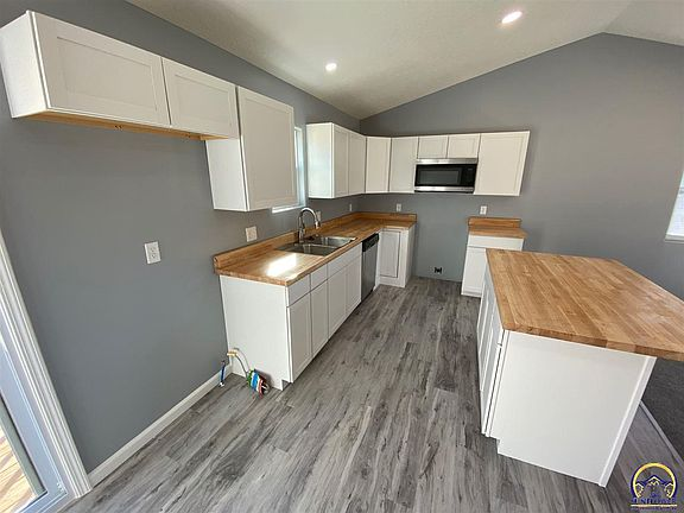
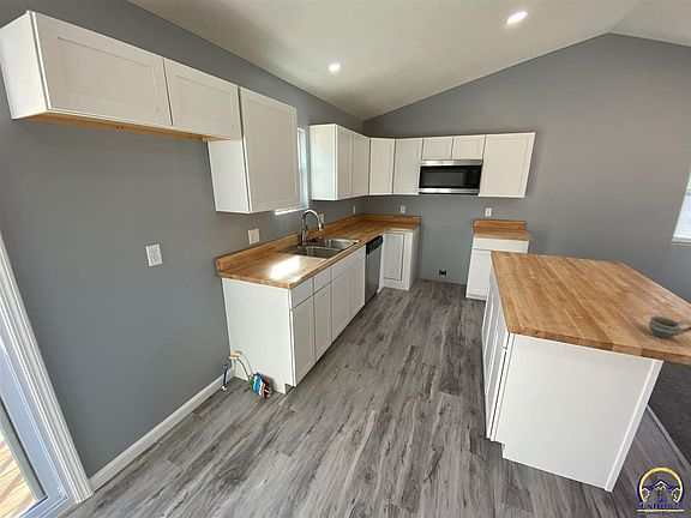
+ cup [648,314,691,339]
